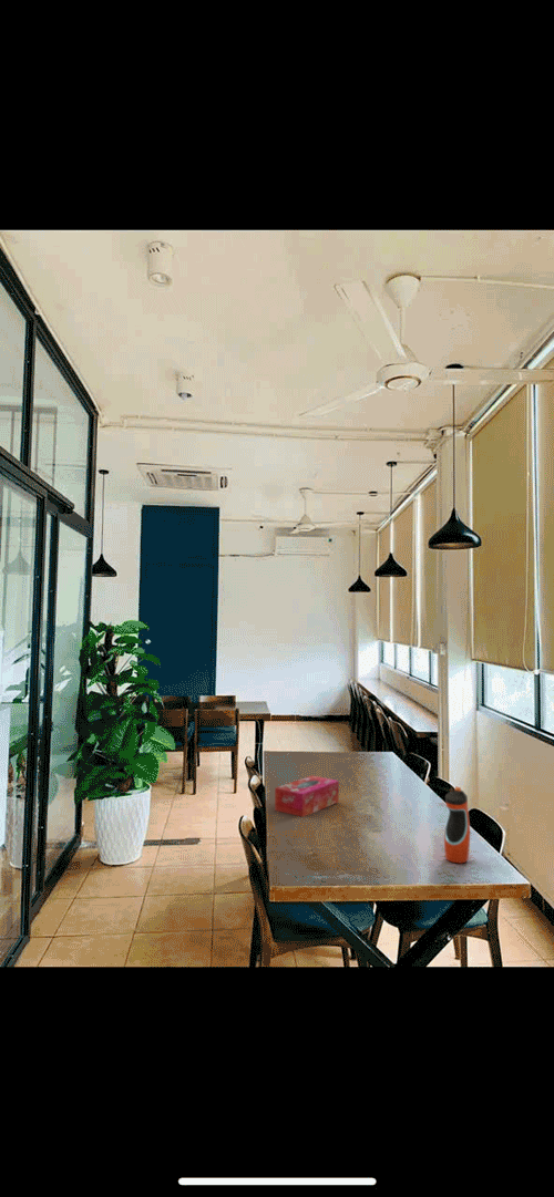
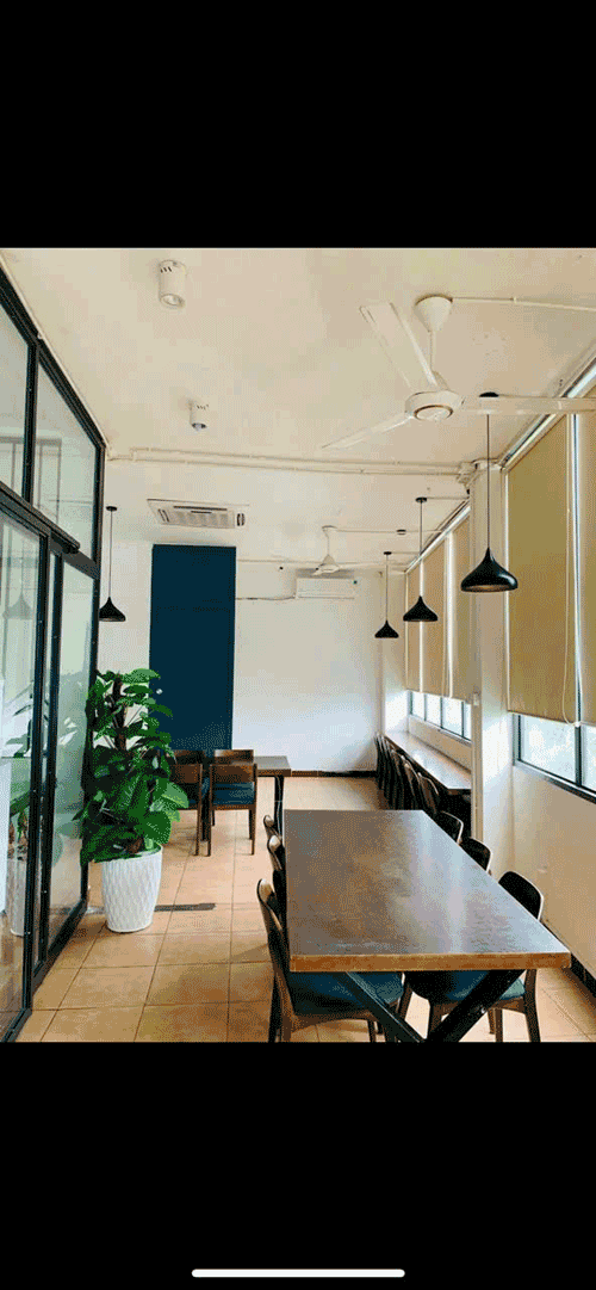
- water bottle [443,785,471,864]
- tissue box [274,774,340,818]
